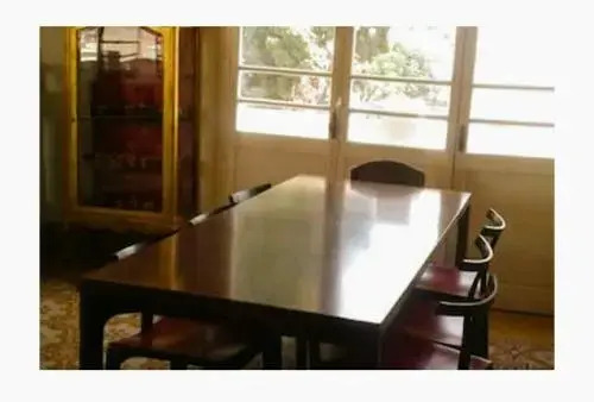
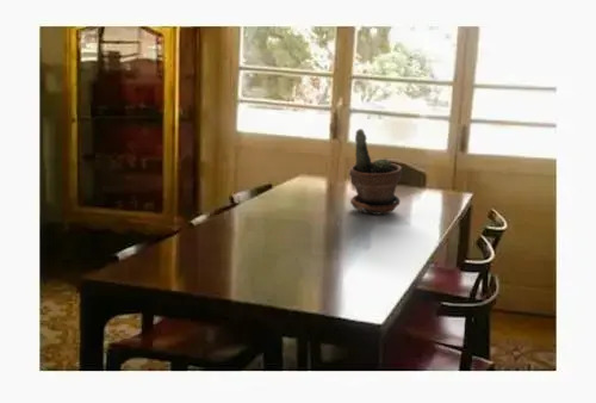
+ potted plant [348,128,403,216]
